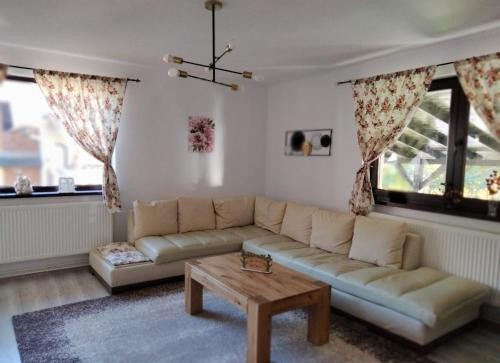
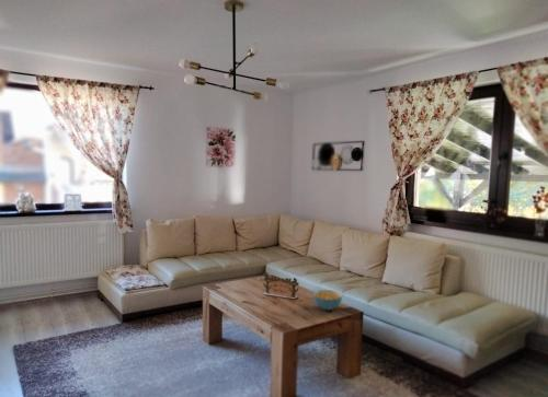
+ cereal bowl [311,289,343,311]
